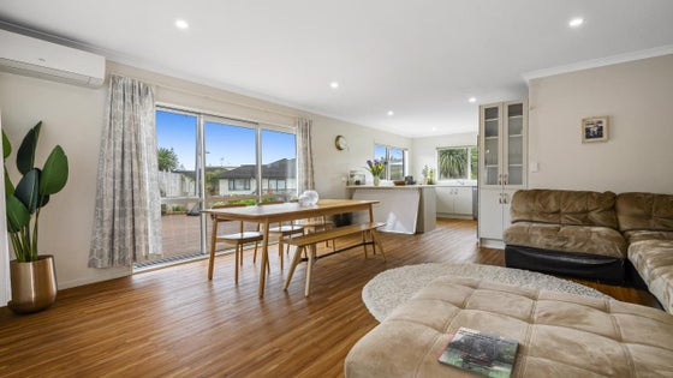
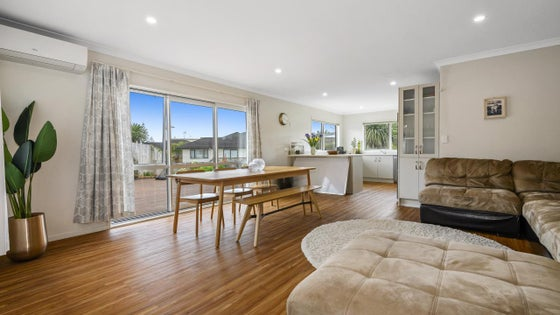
- magazine [436,325,519,378]
